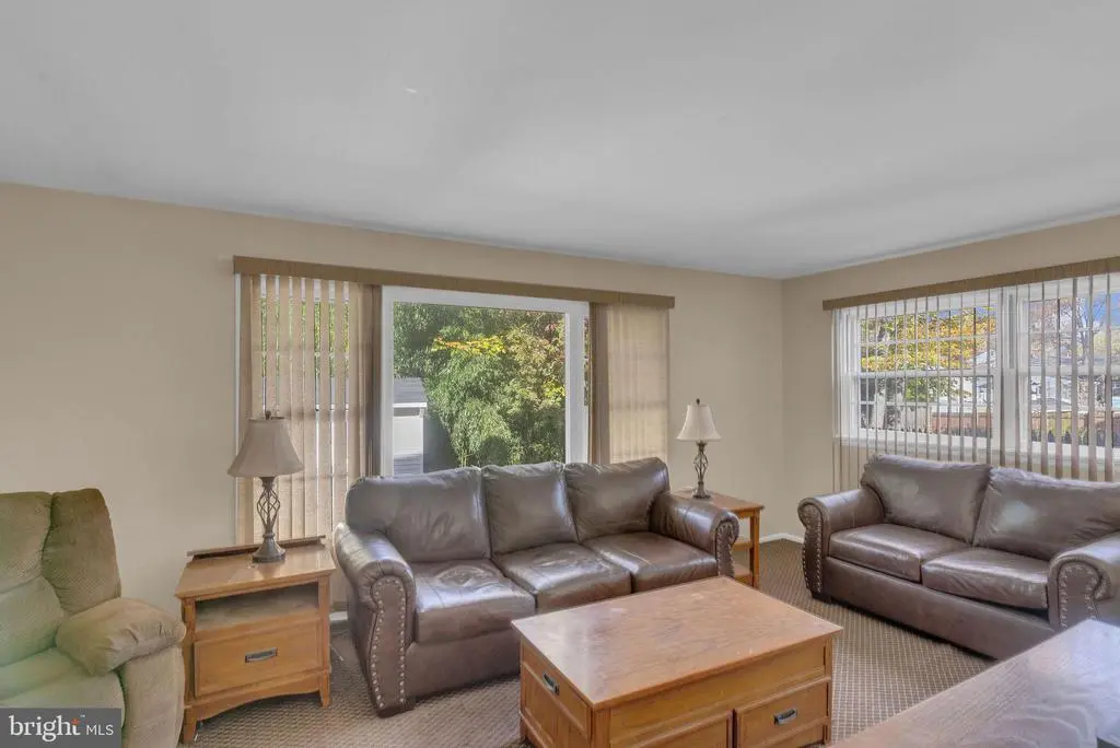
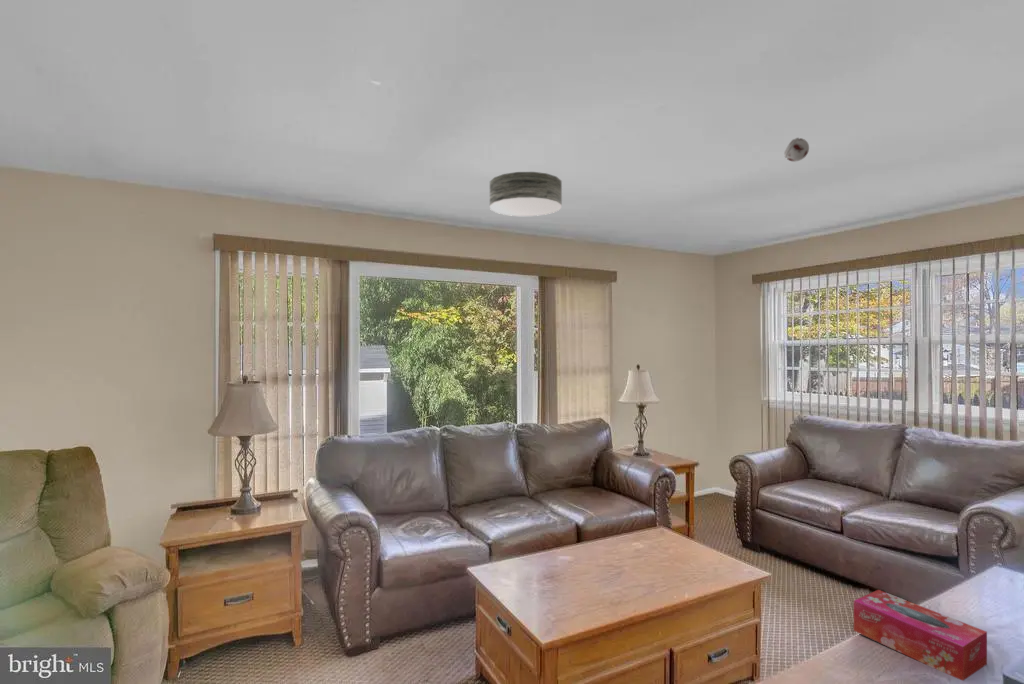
+ smoke detector [783,137,810,163]
+ tissue box [853,589,988,682]
+ ceiling light [489,171,563,217]
